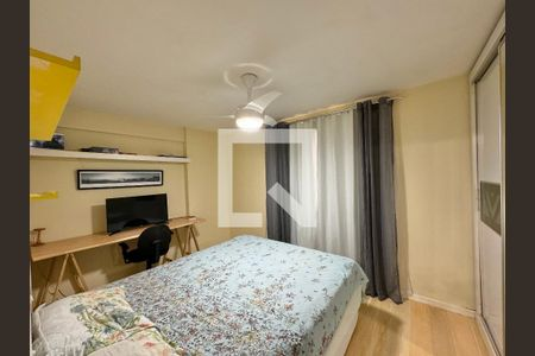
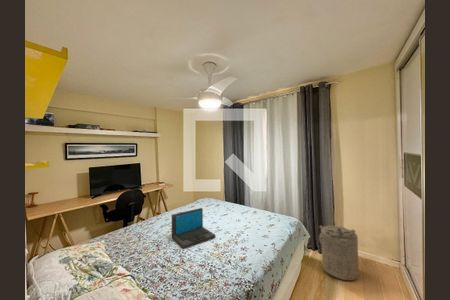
+ laundry hamper [318,225,360,281]
+ laptop [171,207,216,250]
